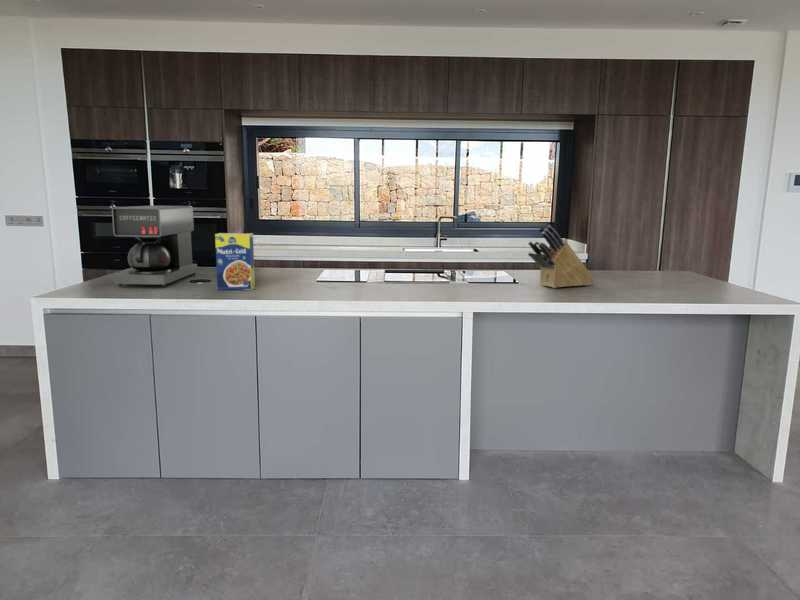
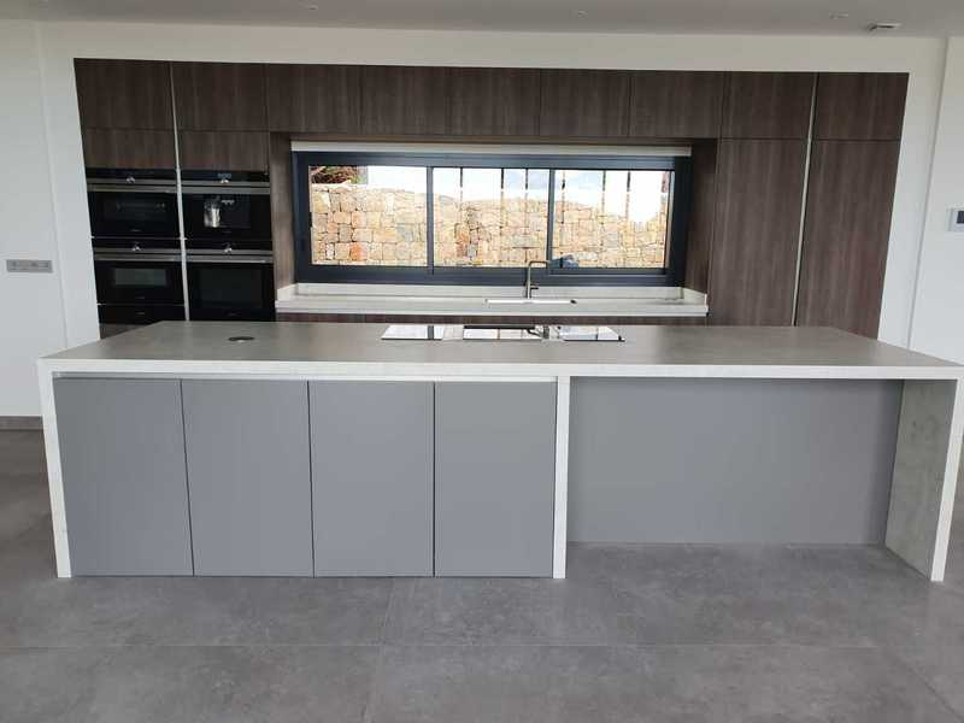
- coffee maker [111,205,198,288]
- knife block [527,224,595,289]
- legume [214,232,256,291]
